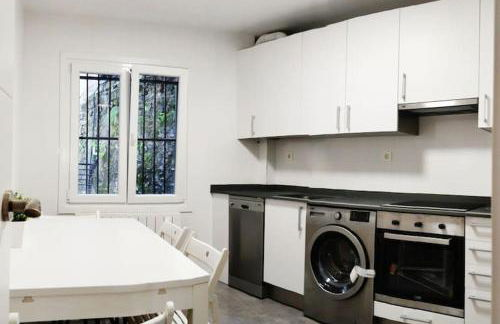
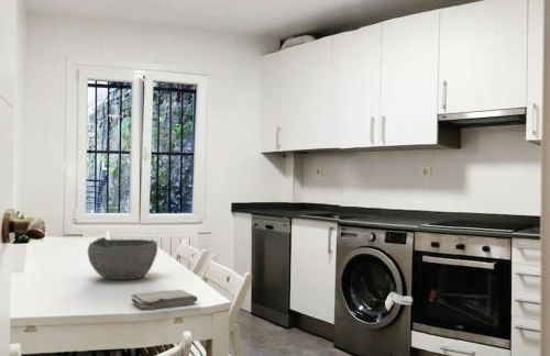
+ bowl [87,236,158,280]
+ washcloth [130,289,198,310]
